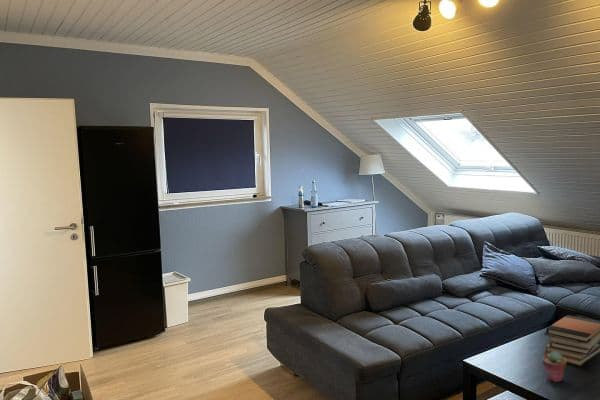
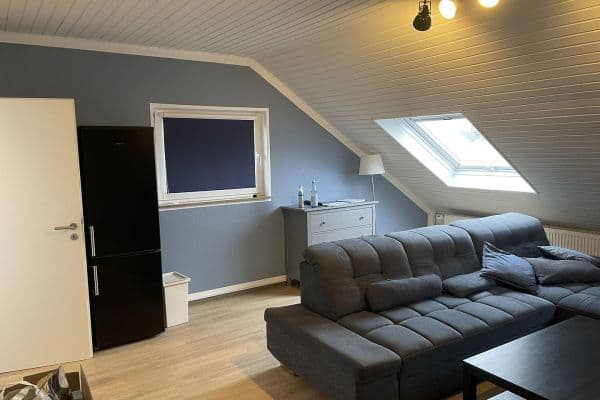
- book stack [543,314,600,367]
- potted succulent [542,352,567,383]
